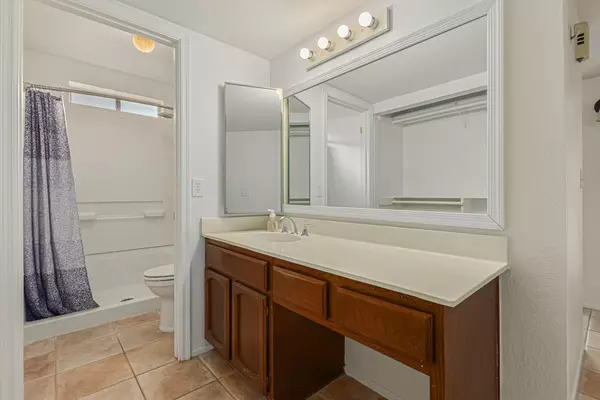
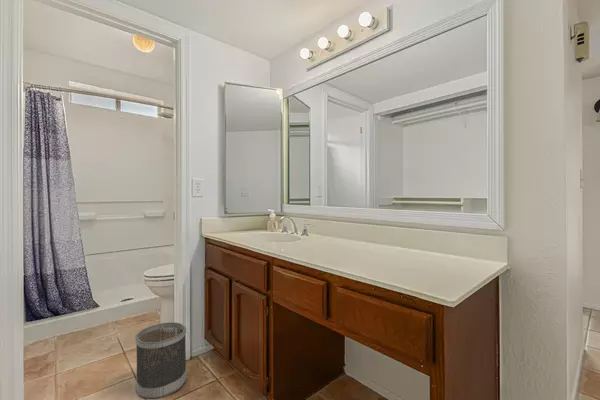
+ wastebasket [134,321,188,400]
